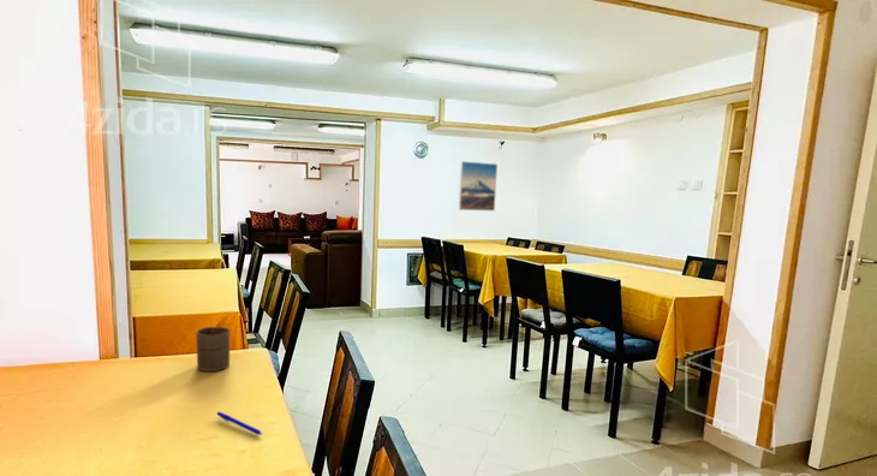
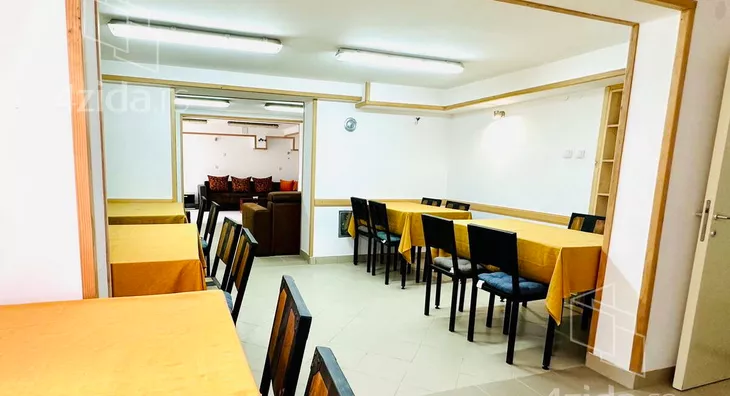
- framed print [458,160,499,212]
- cup [195,326,231,373]
- pen [215,410,263,435]
